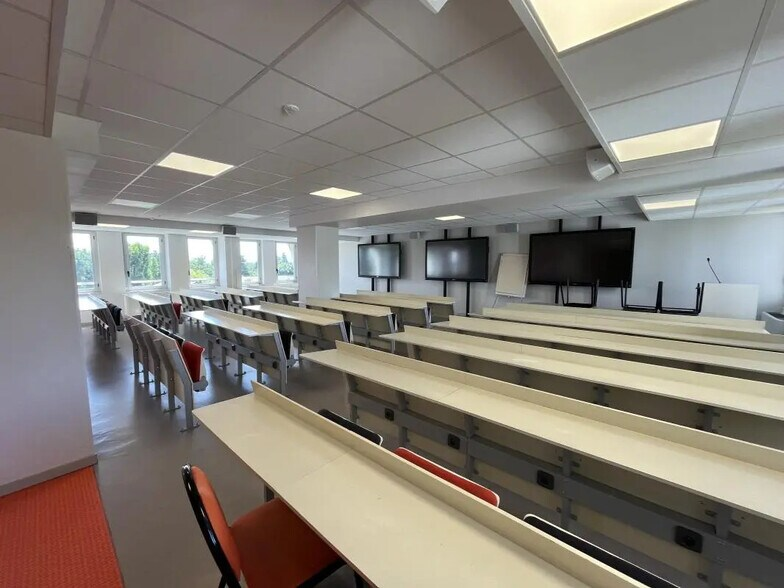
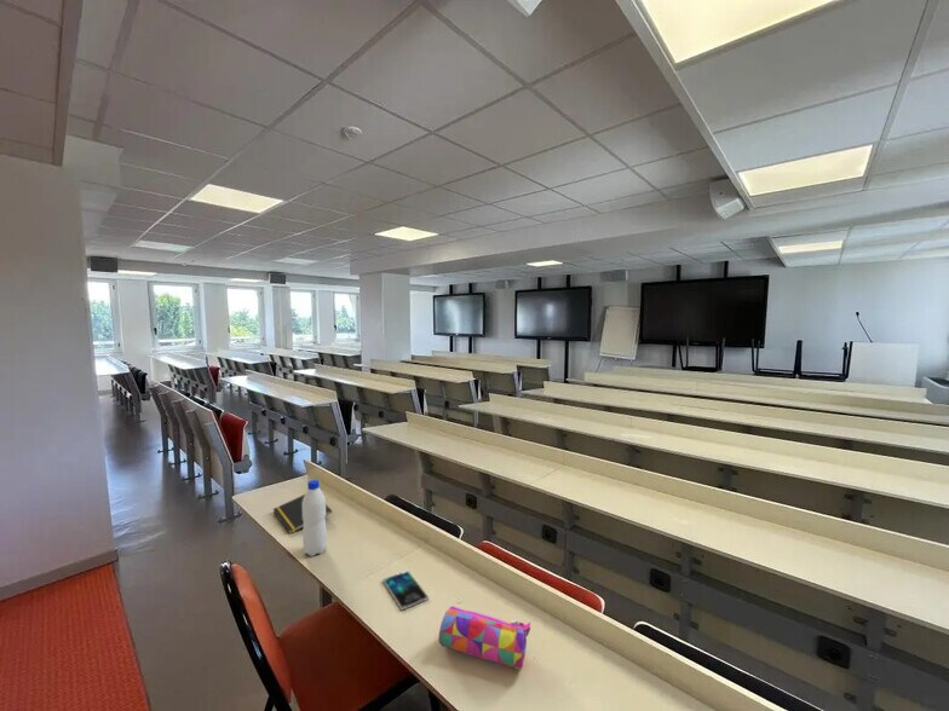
+ notepad [272,493,333,536]
+ water bottle [301,479,328,557]
+ smartphone [381,570,431,612]
+ pencil case [437,605,531,671]
